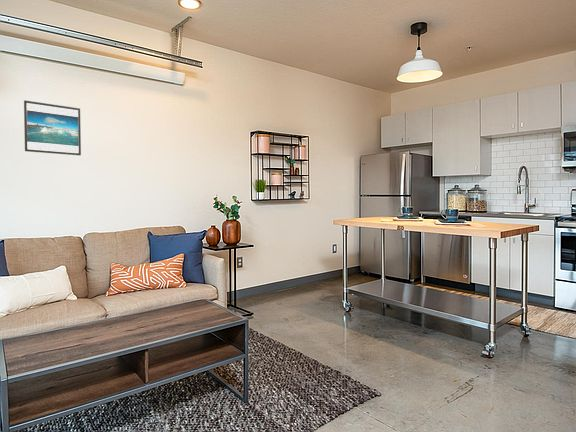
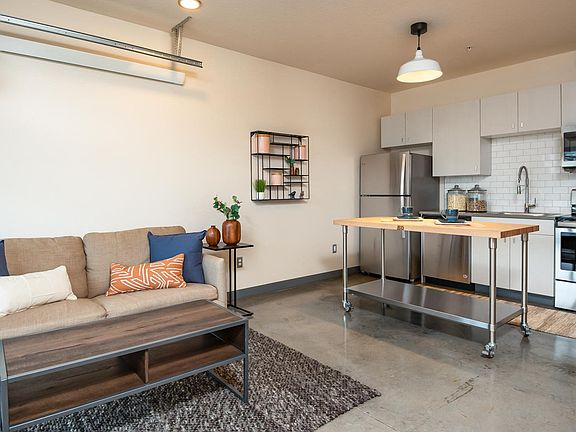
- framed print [23,99,82,156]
